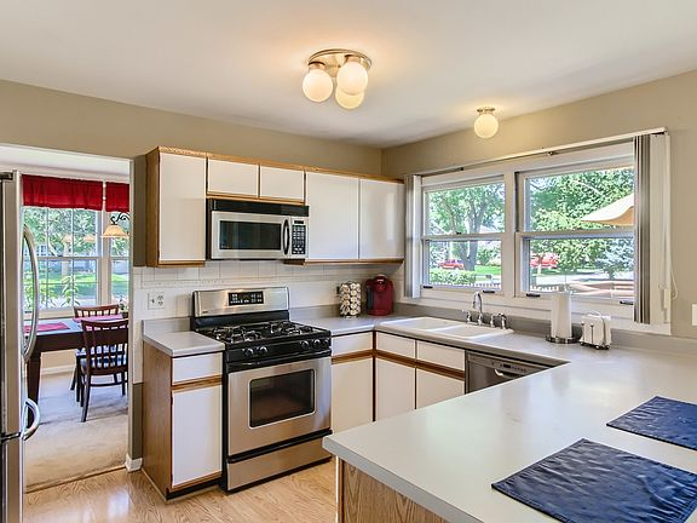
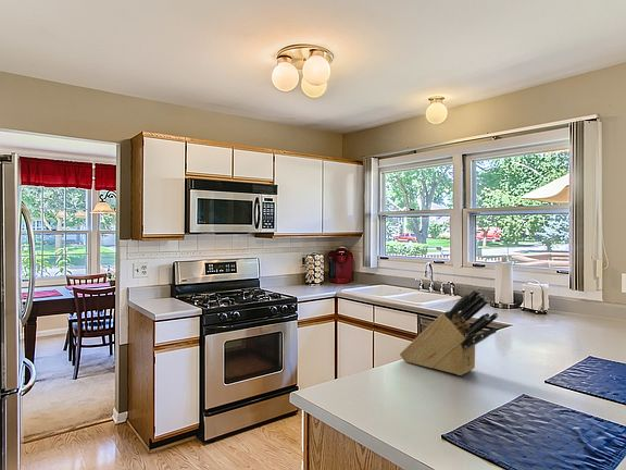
+ knife block [399,287,500,376]
